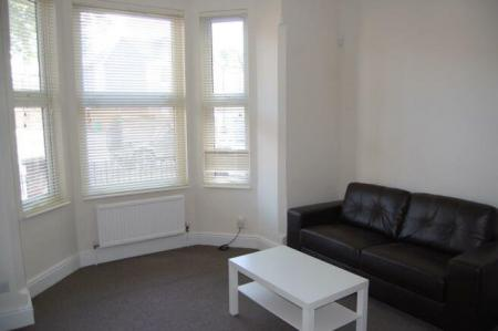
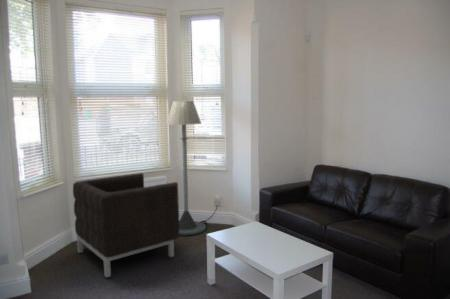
+ floor lamp [165,100,207,236]
+ armchair [72,172,180,278]
